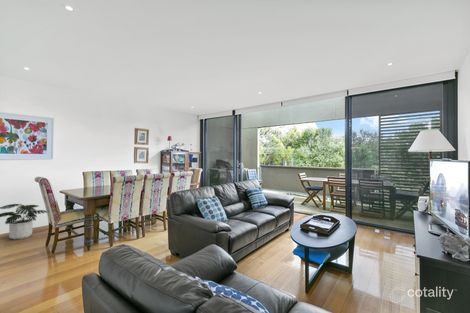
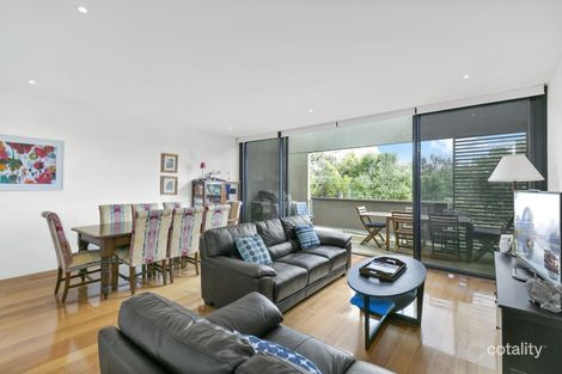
- potted plant [0,203,48,240]
